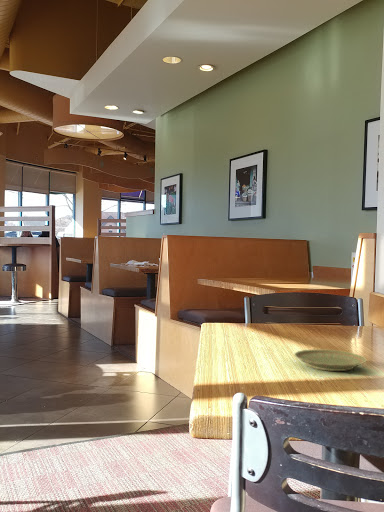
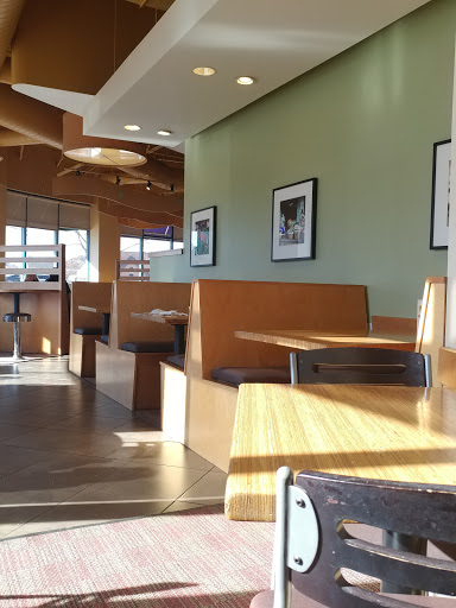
- plate [293,348,368,372]
